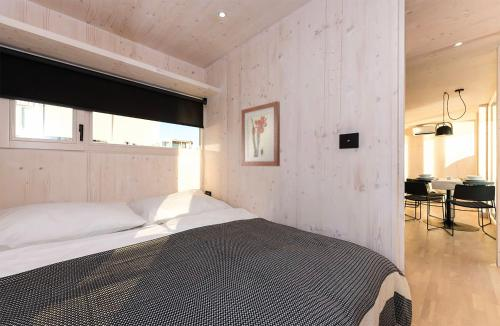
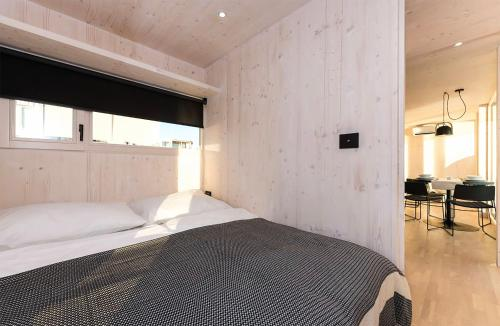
- wall art [241,100,281,167]
